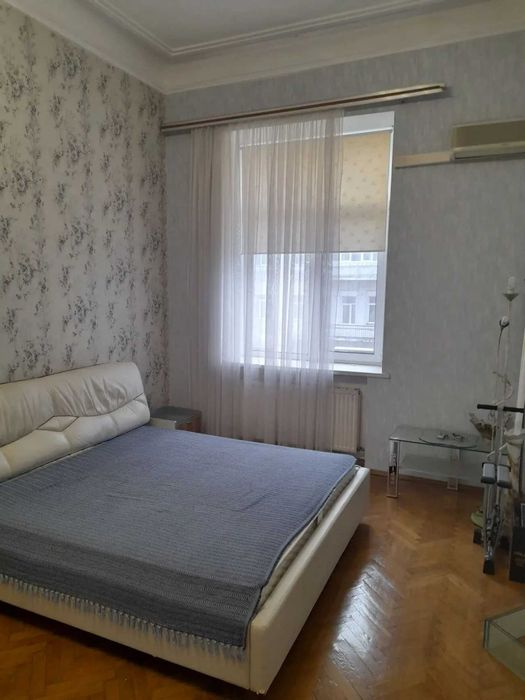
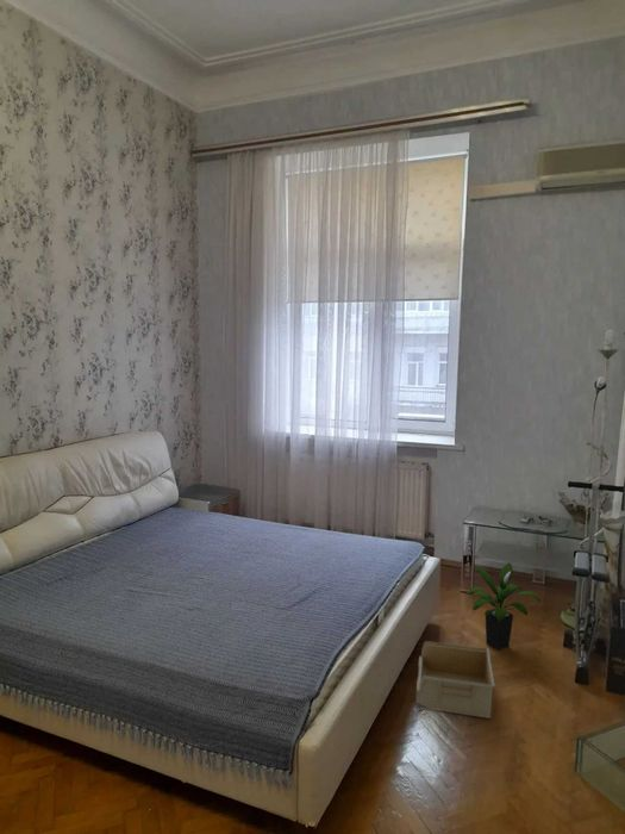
+ storage bin [414,640,496,720]
+ potted plant [464,561,543,651]
